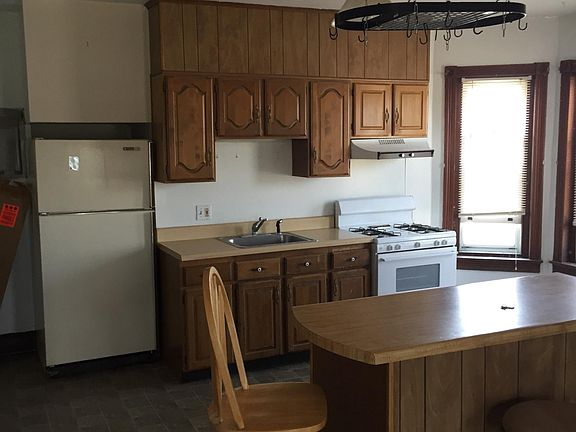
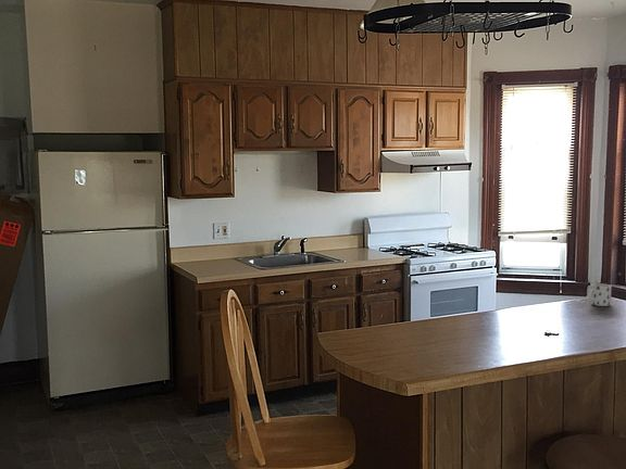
+ mug [588,282,613,307]
